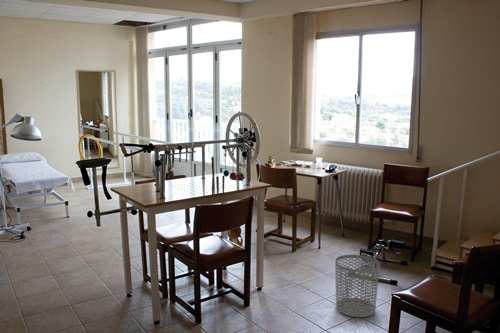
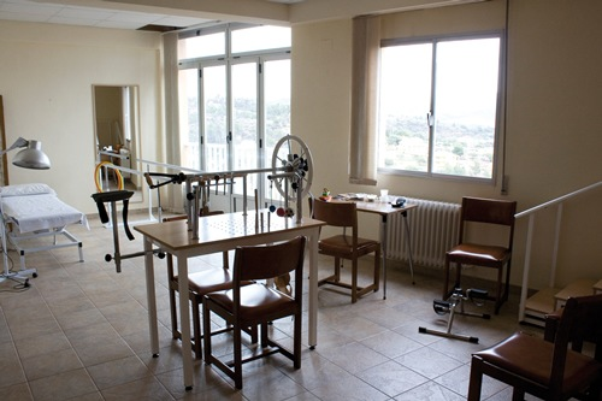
- waste bin [334,254,381,318]
